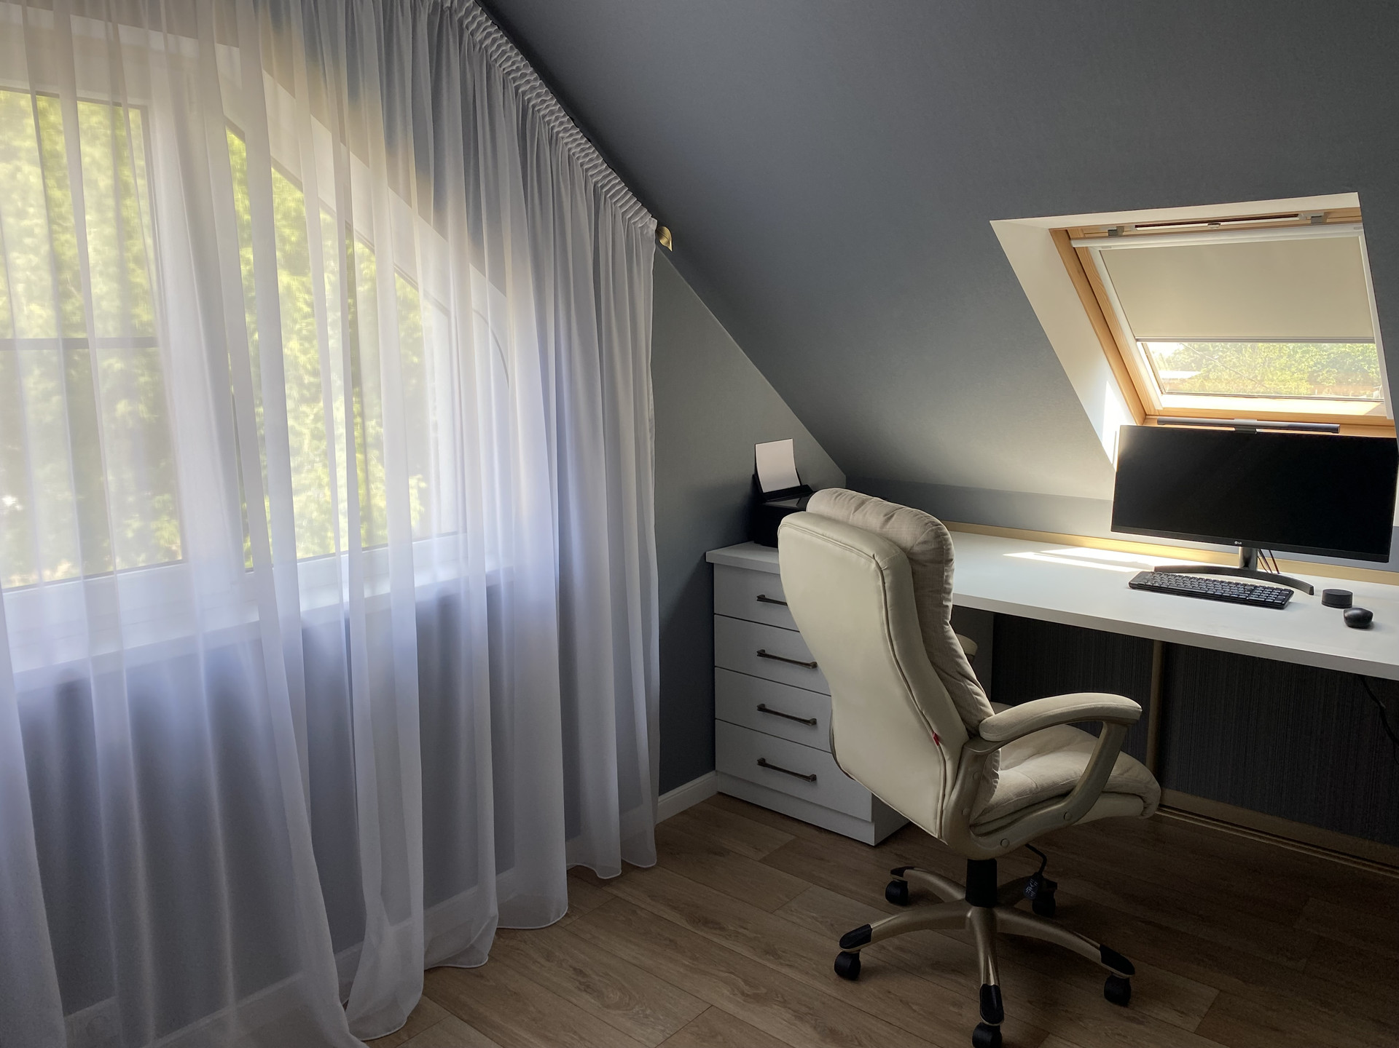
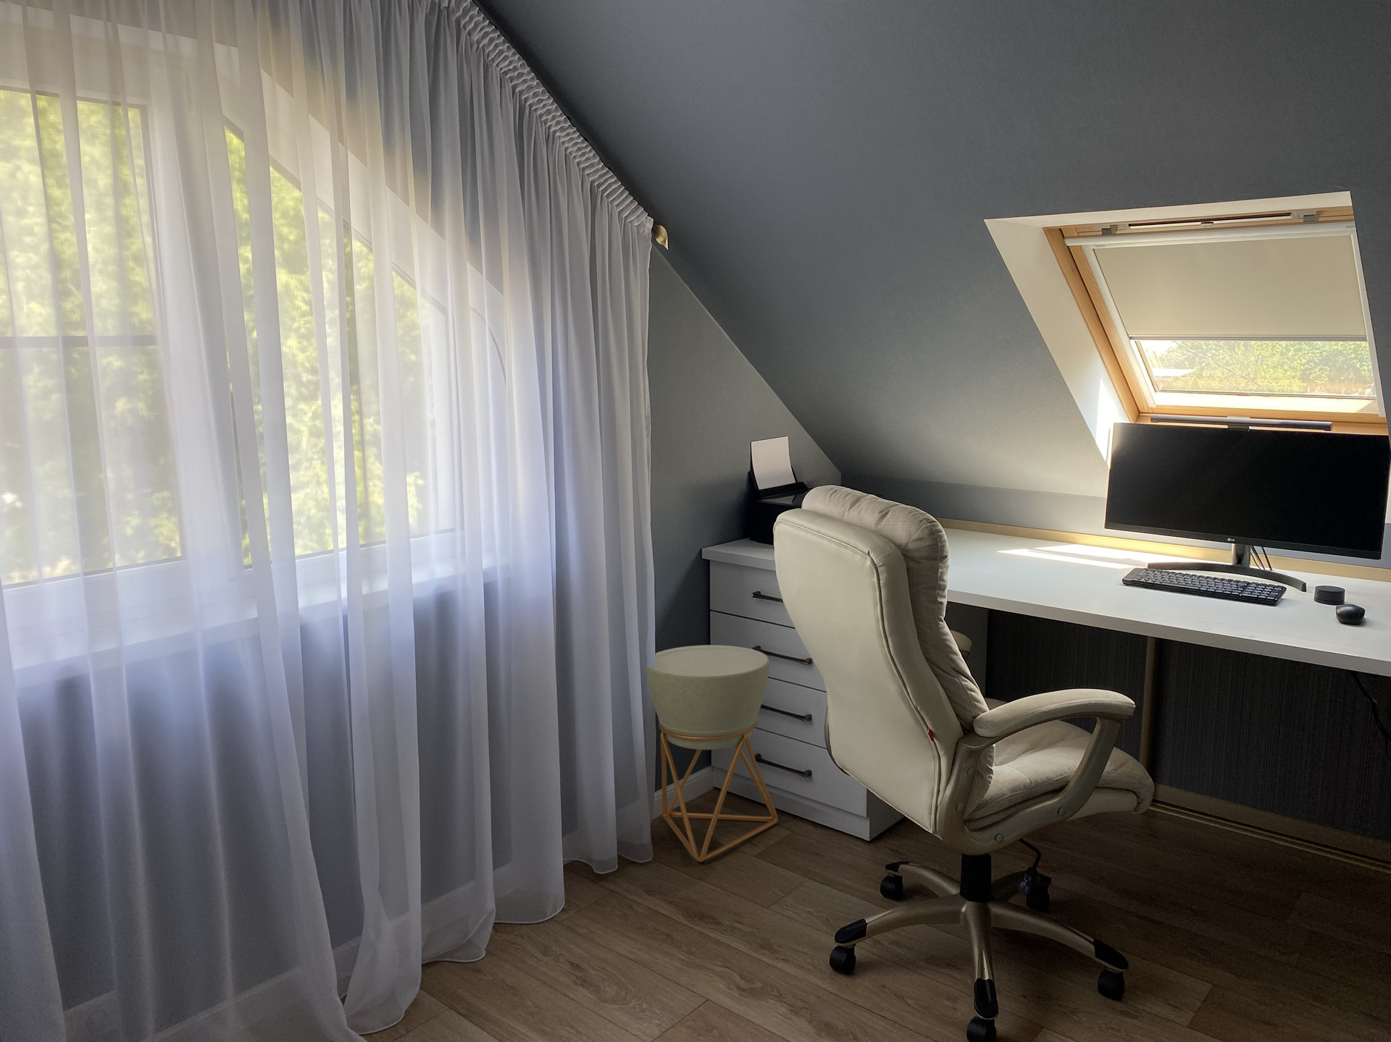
+ planter [645,644,779,862]
